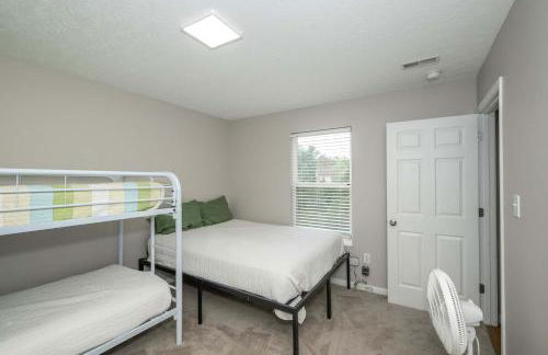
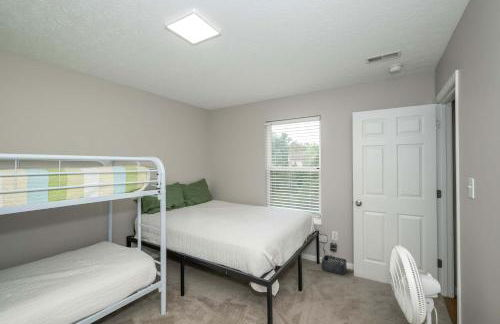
+ storage bin [321,254,348,276]
